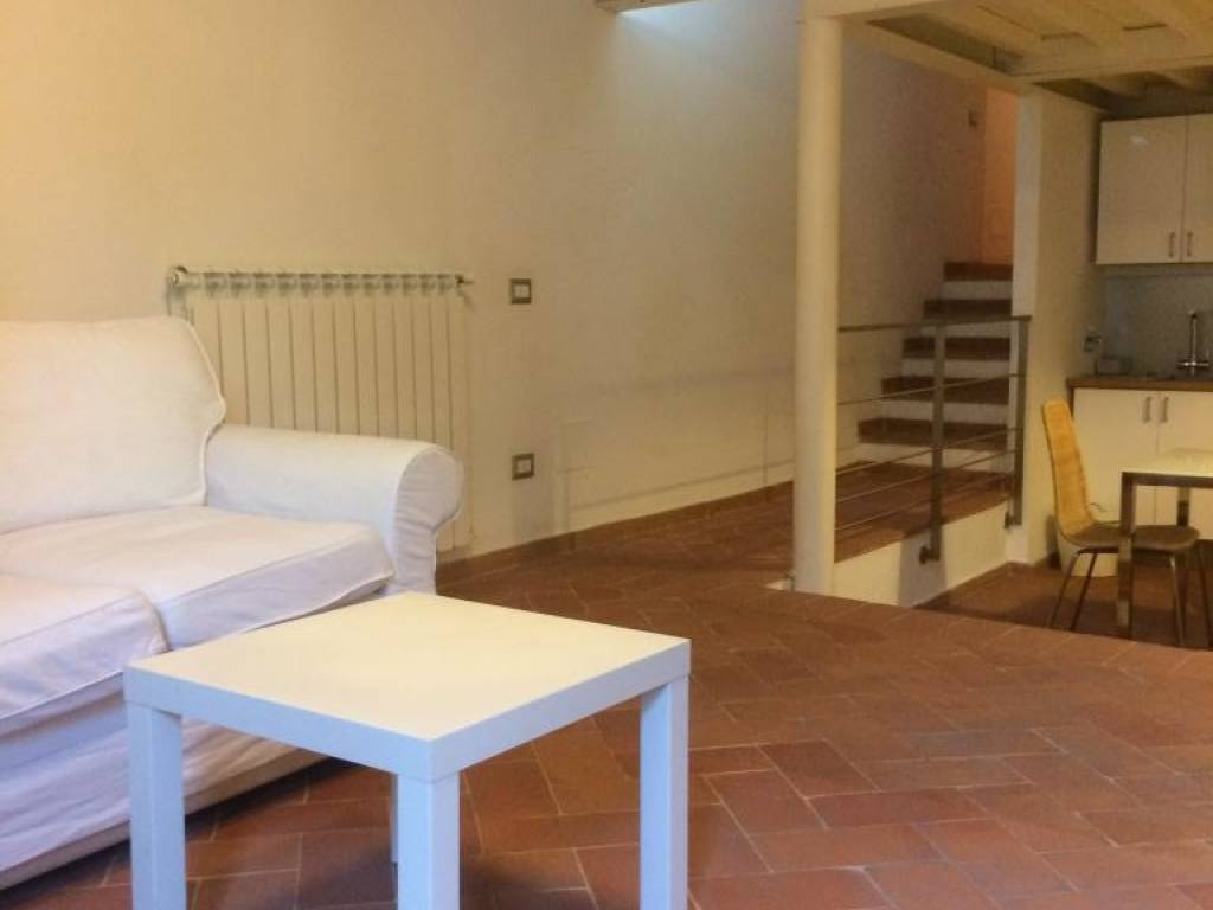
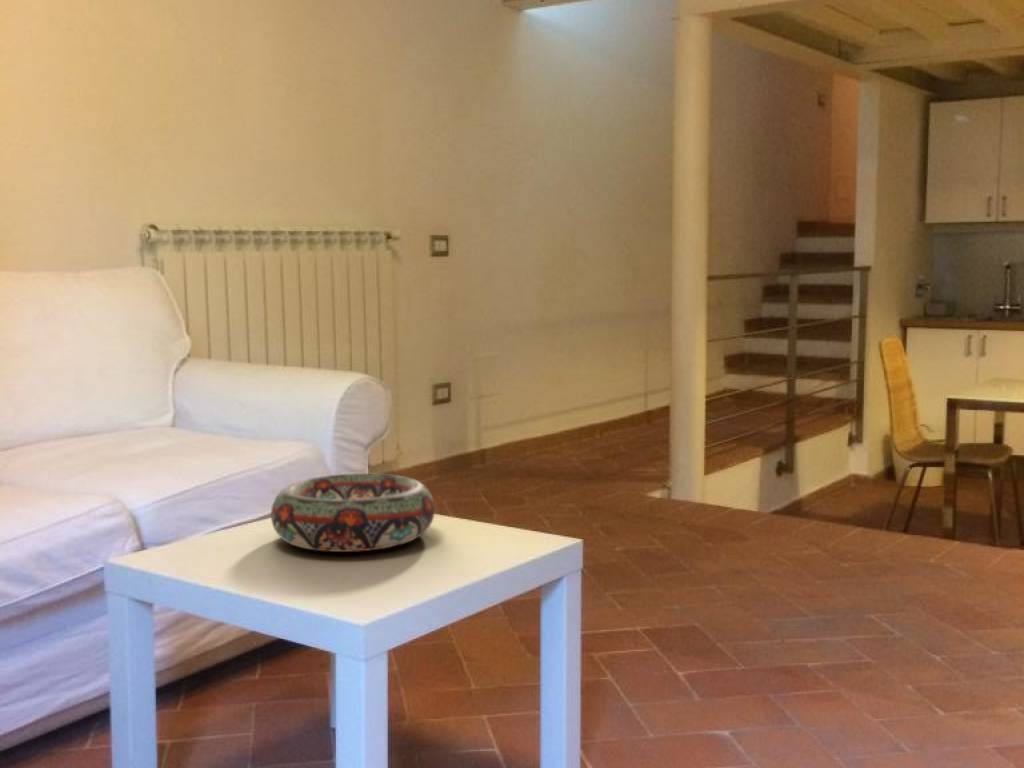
+ decorative bowl [270,473,436,553]
